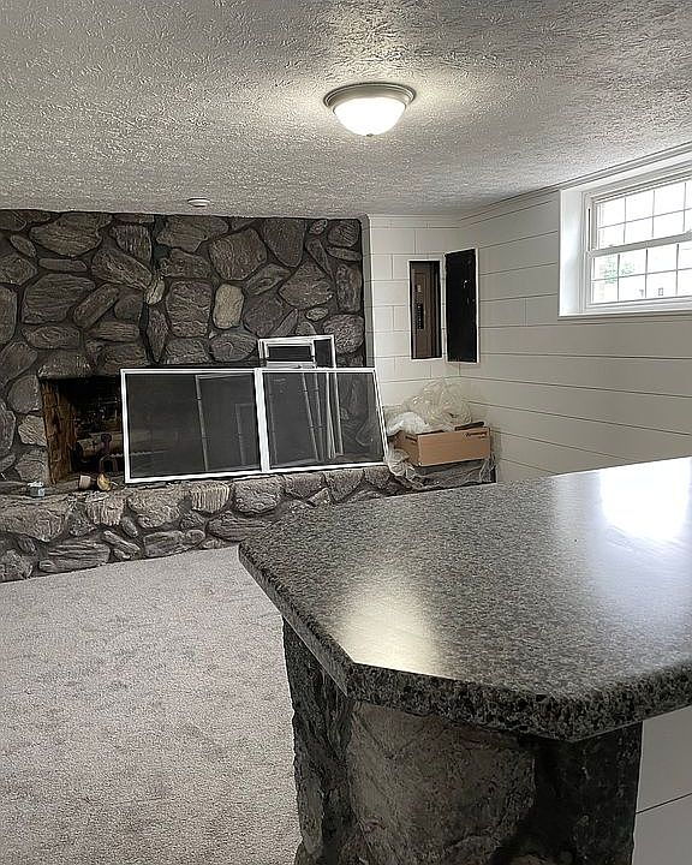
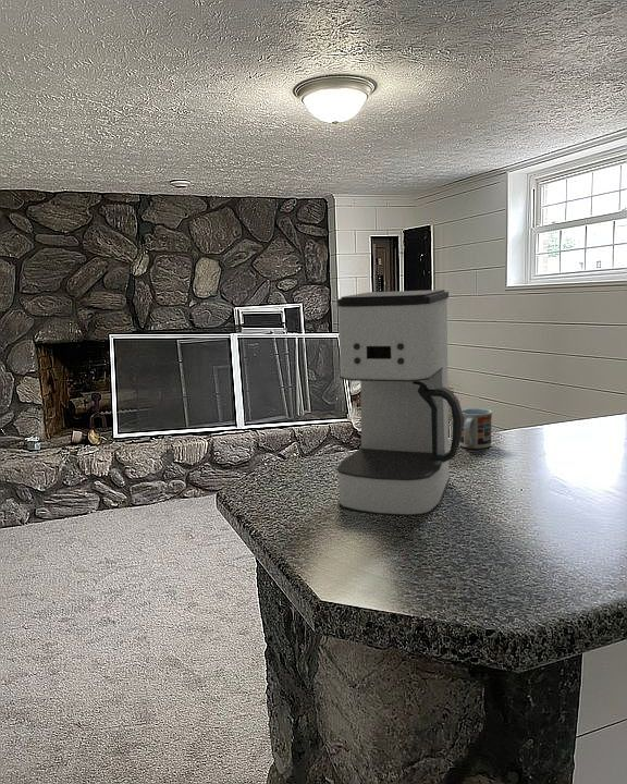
+ coffee maker [336,289,463,517]
+ cup [459,407,493,450]
